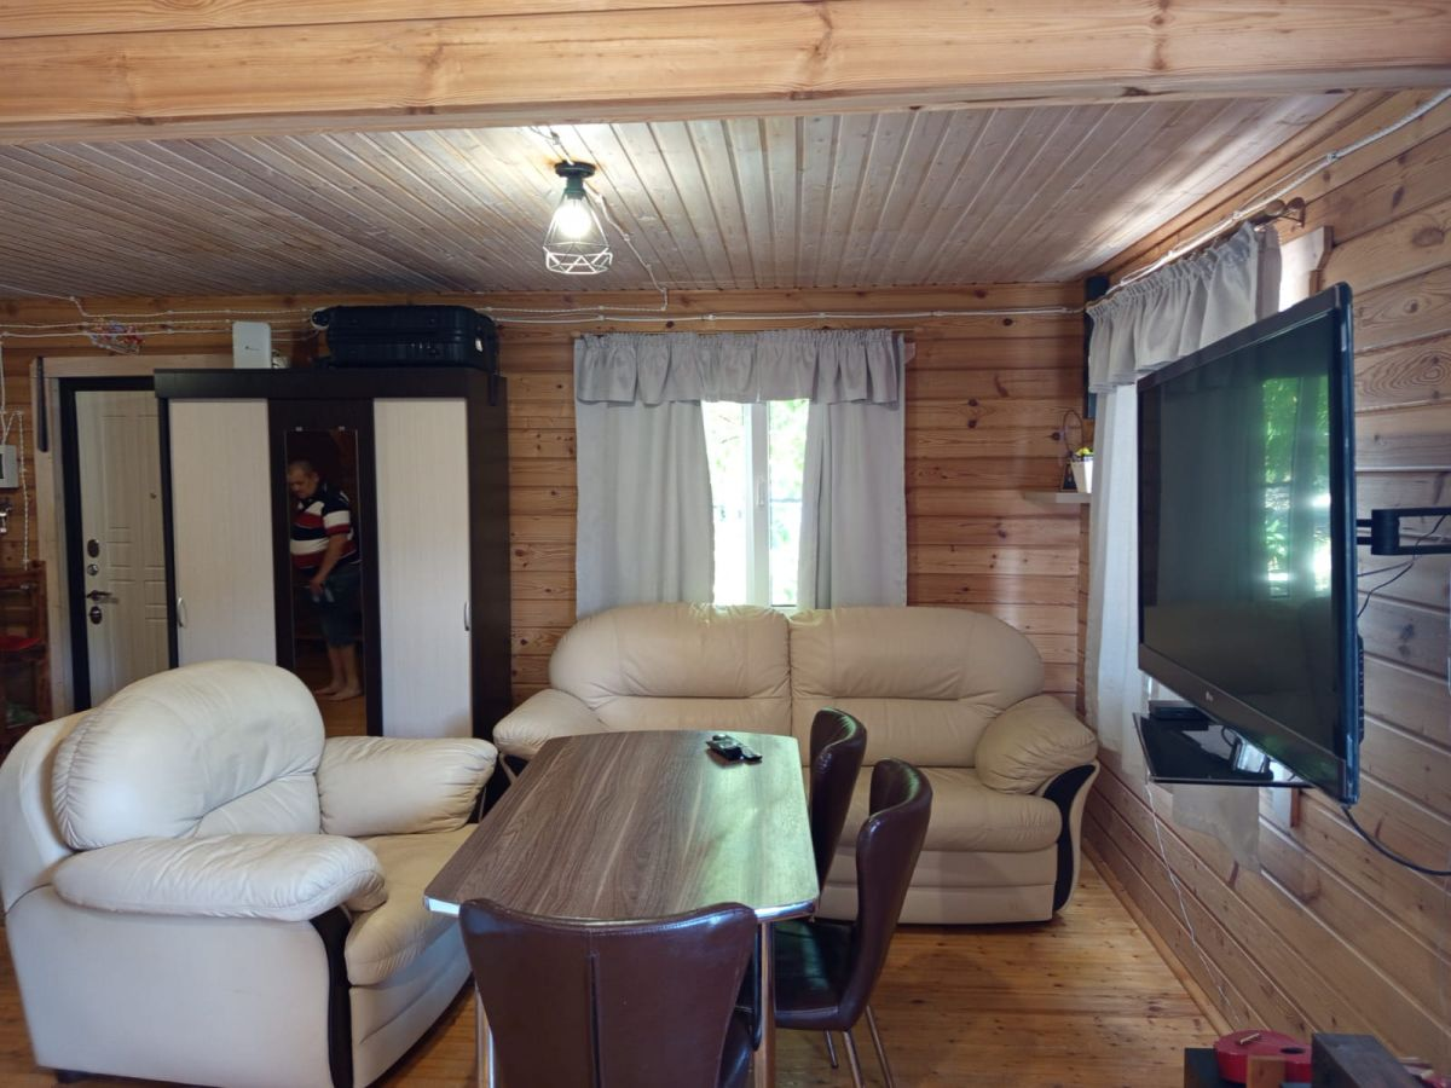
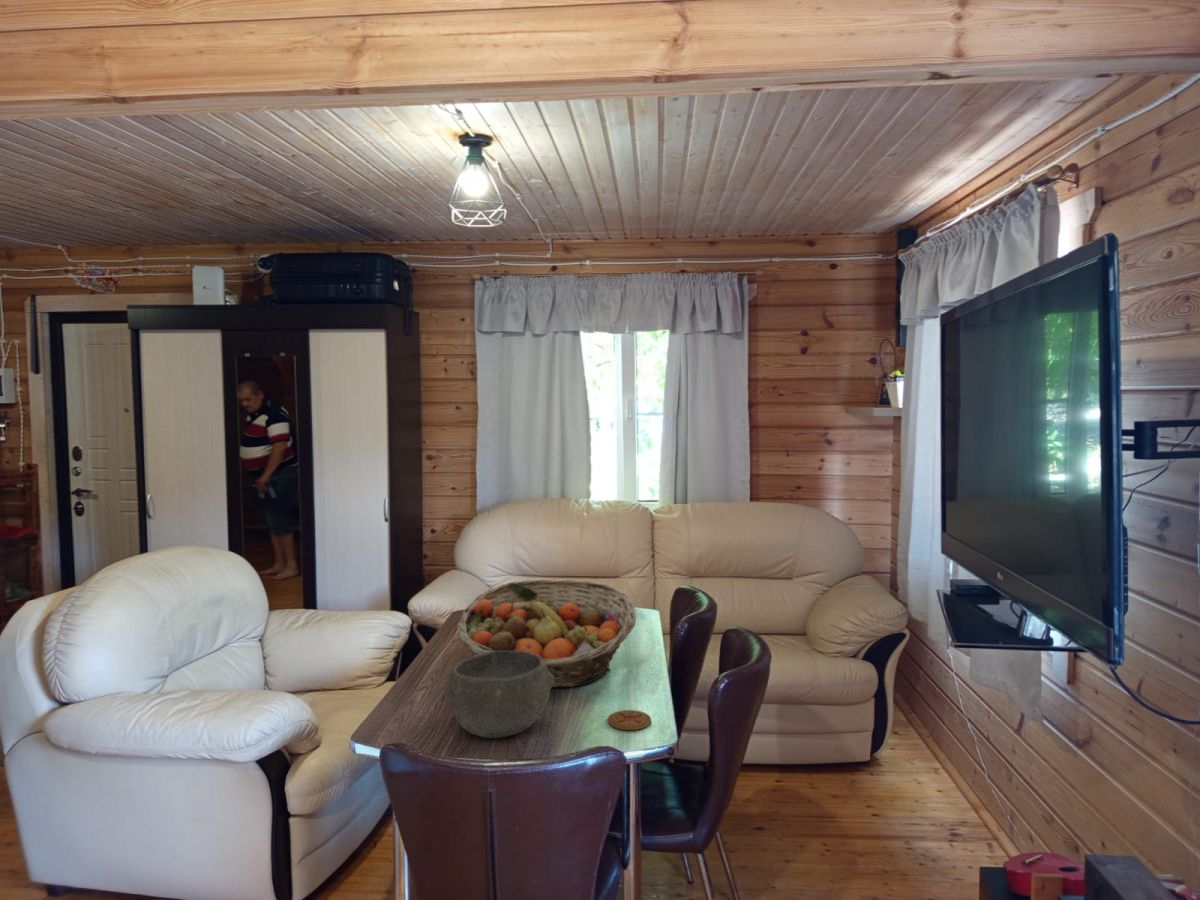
+ coaster [607,709,652,731]
+ bowl [441,651,554,739]
+ fruit basket [456,578,637,689]
